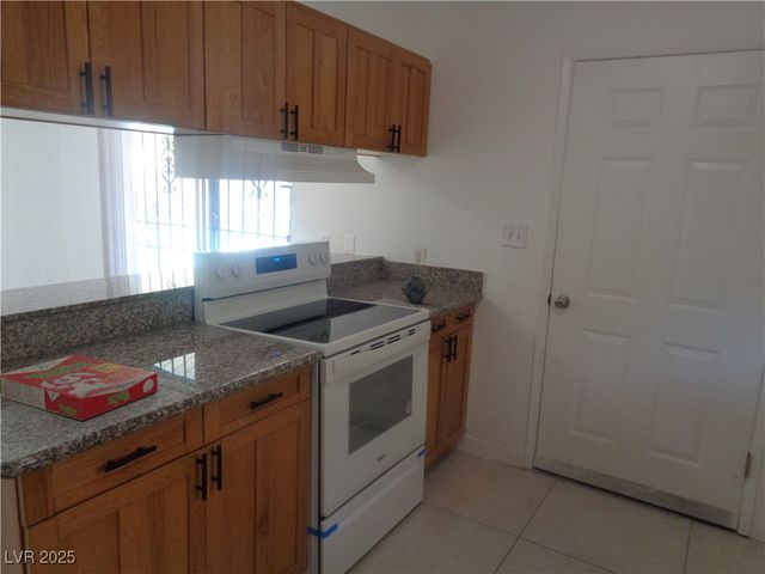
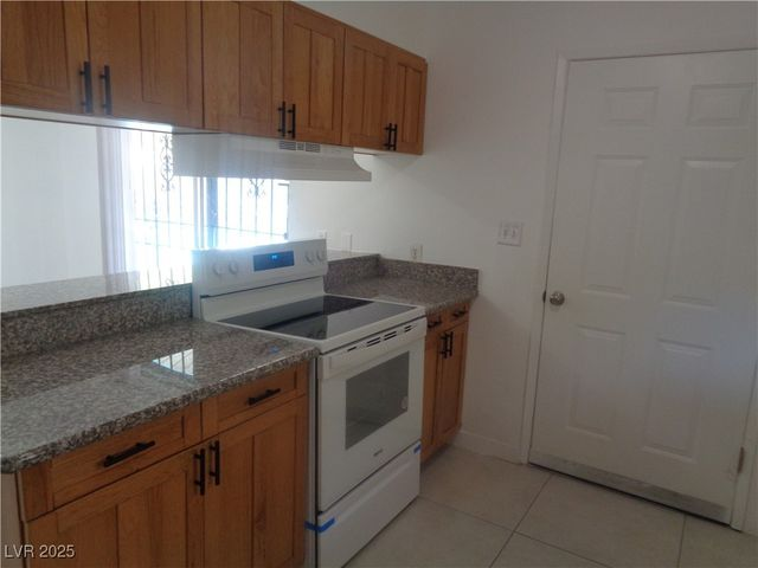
- cereal box [0,354,159,422]
- teapot [400,275,432,305]
